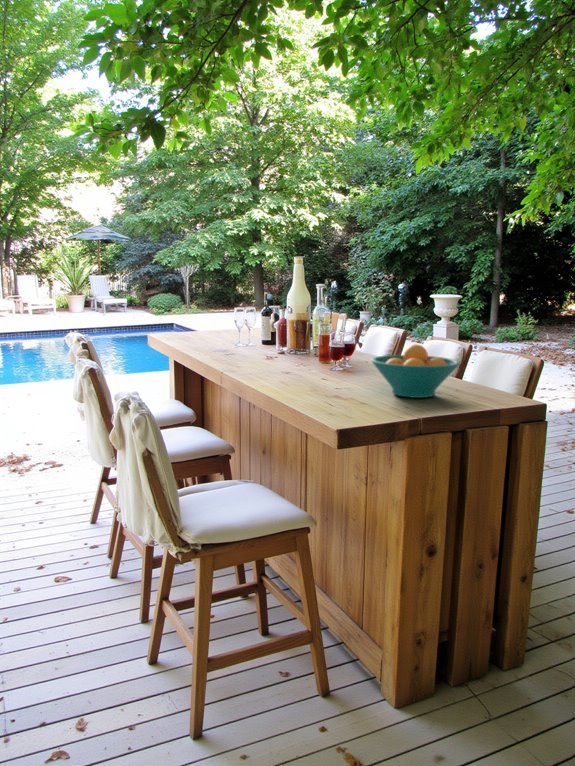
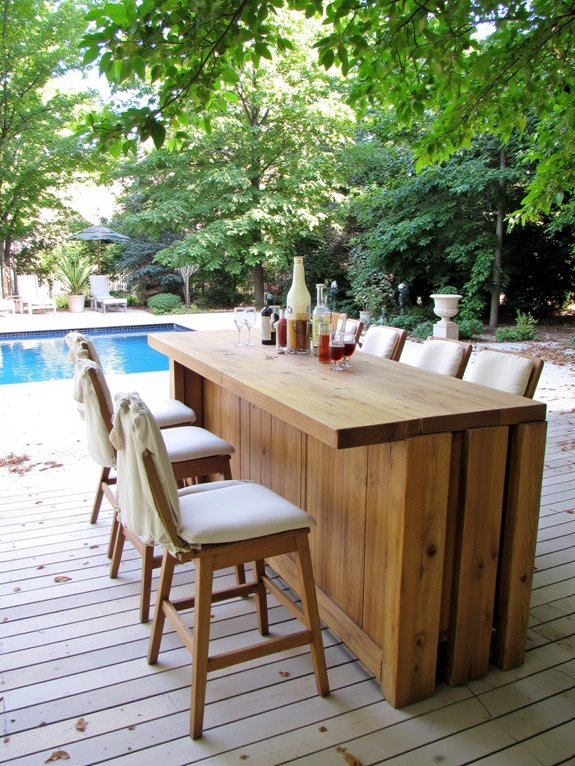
- fruit bowl [370,343,461,399]
